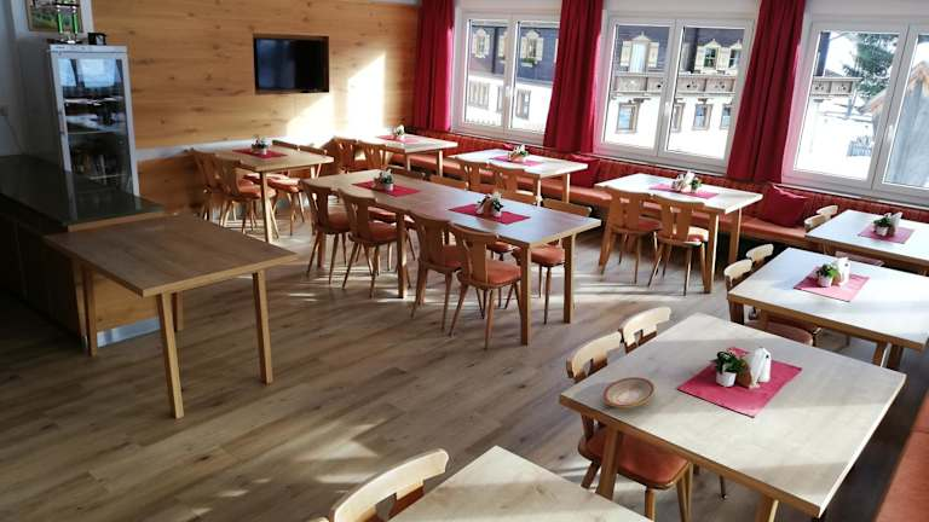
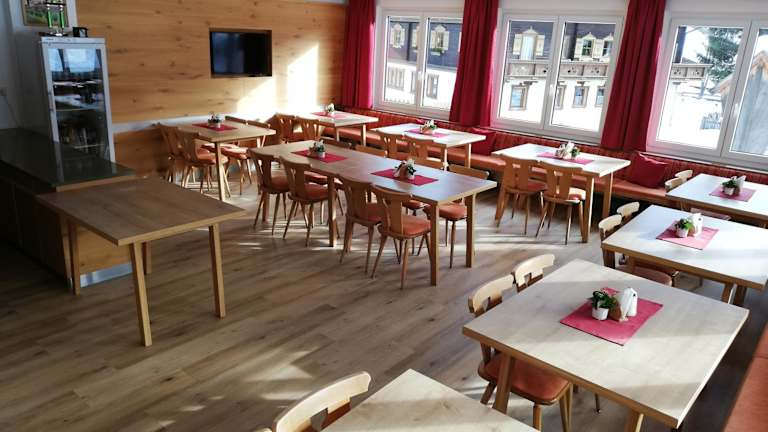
- plate [602,376,656,408]
